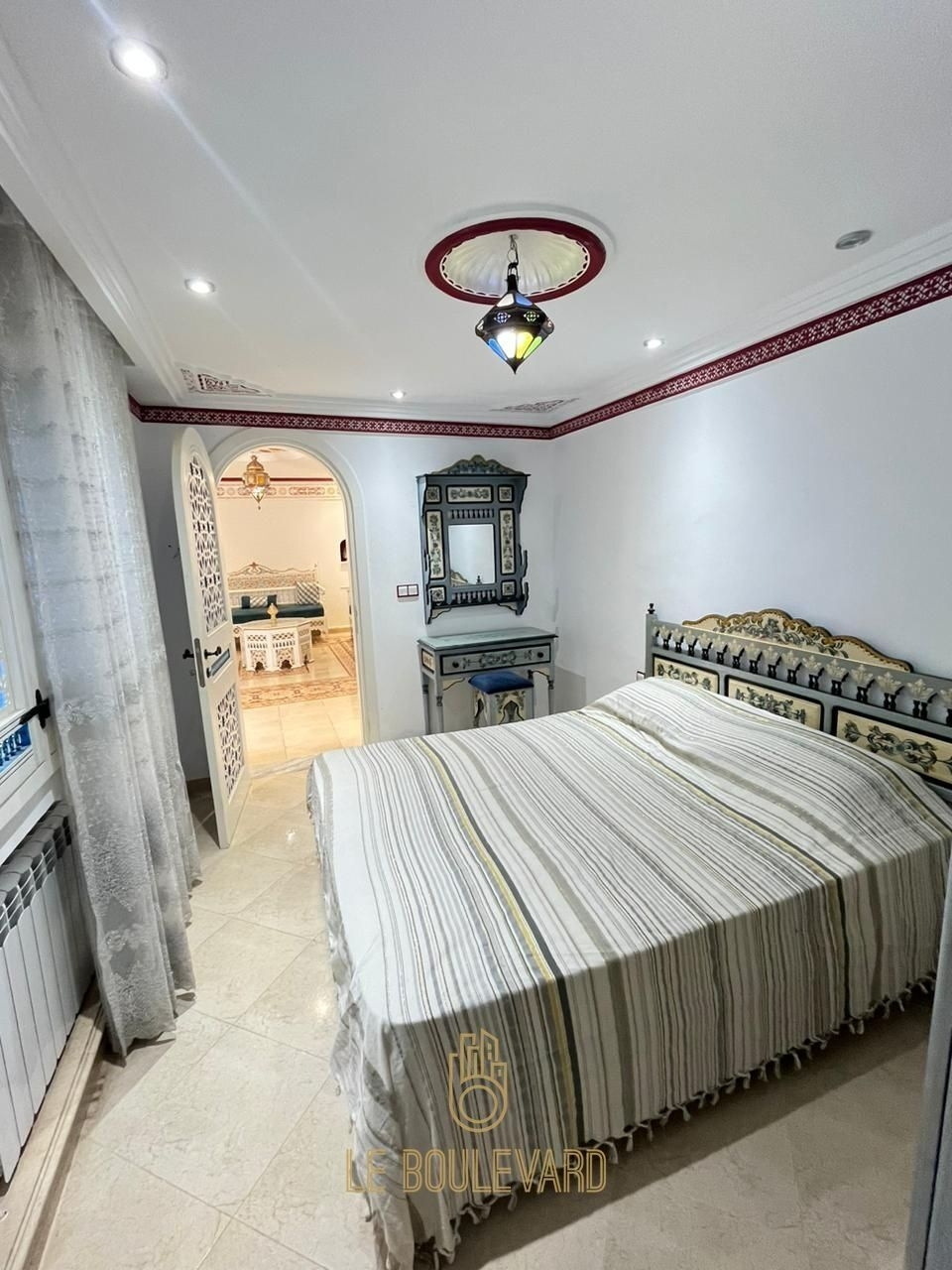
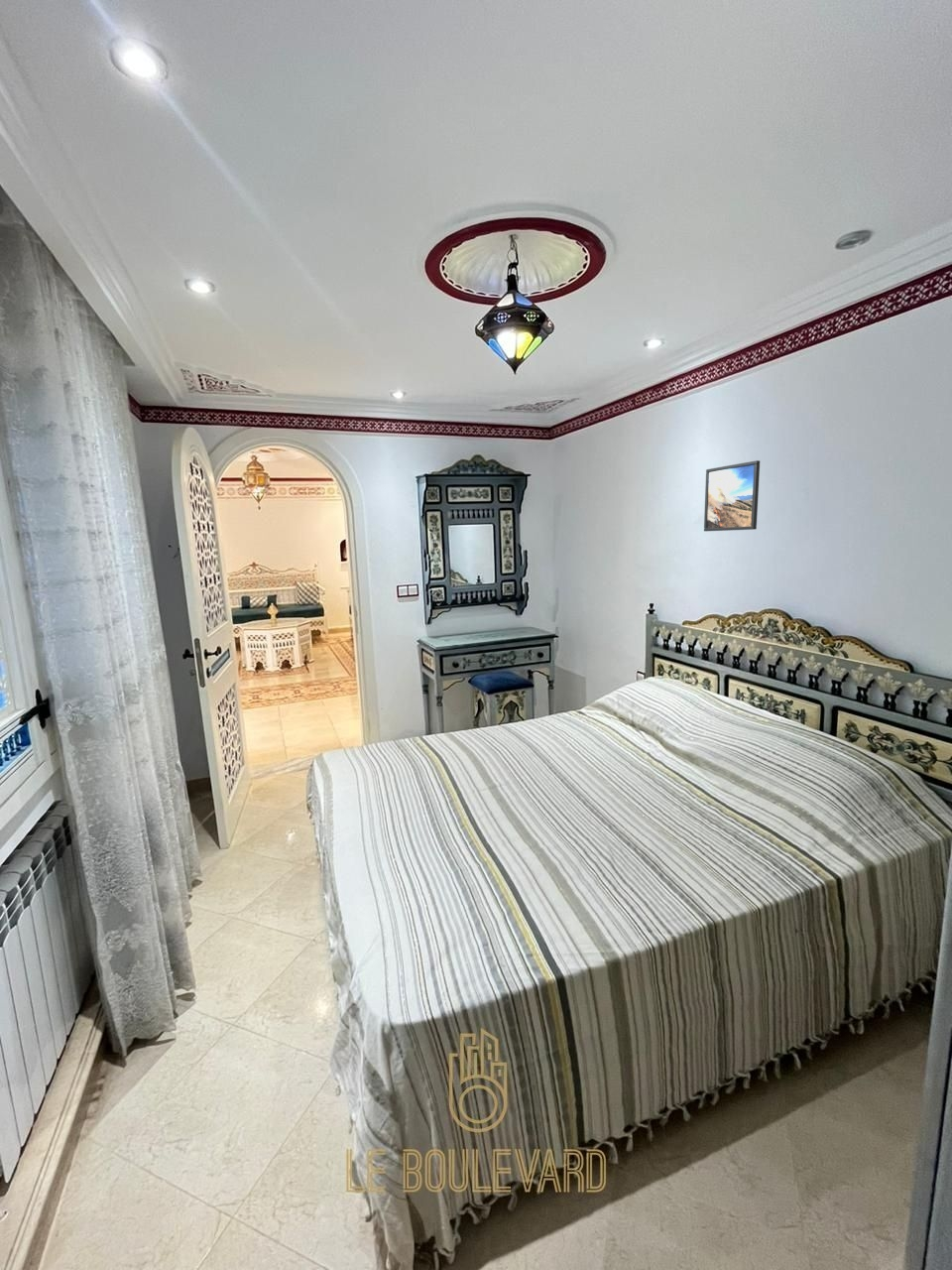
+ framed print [703,459,761,532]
